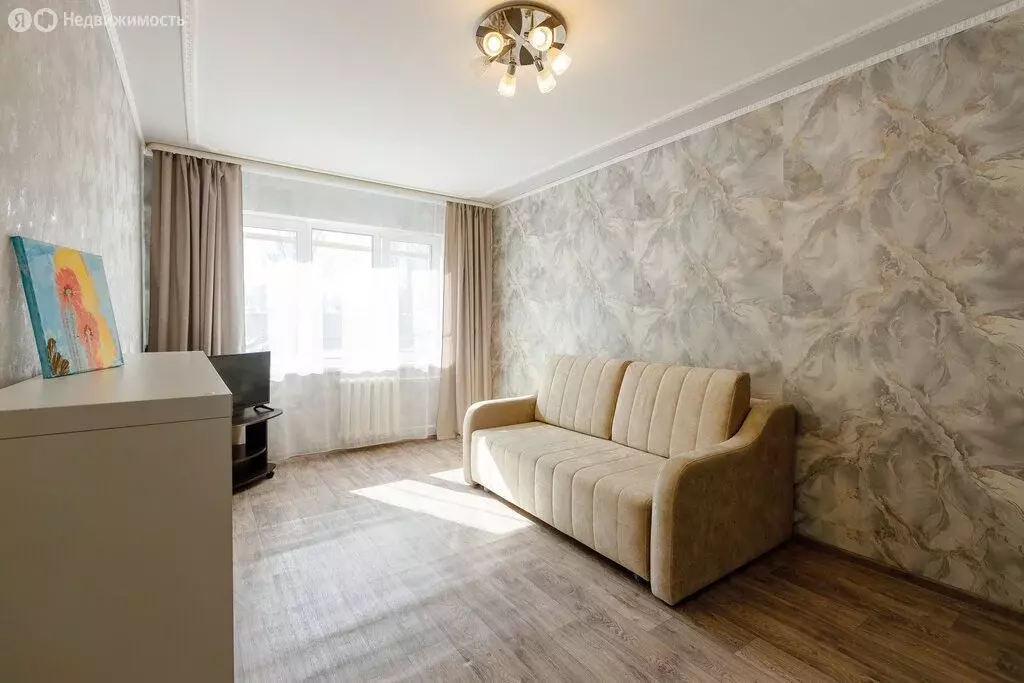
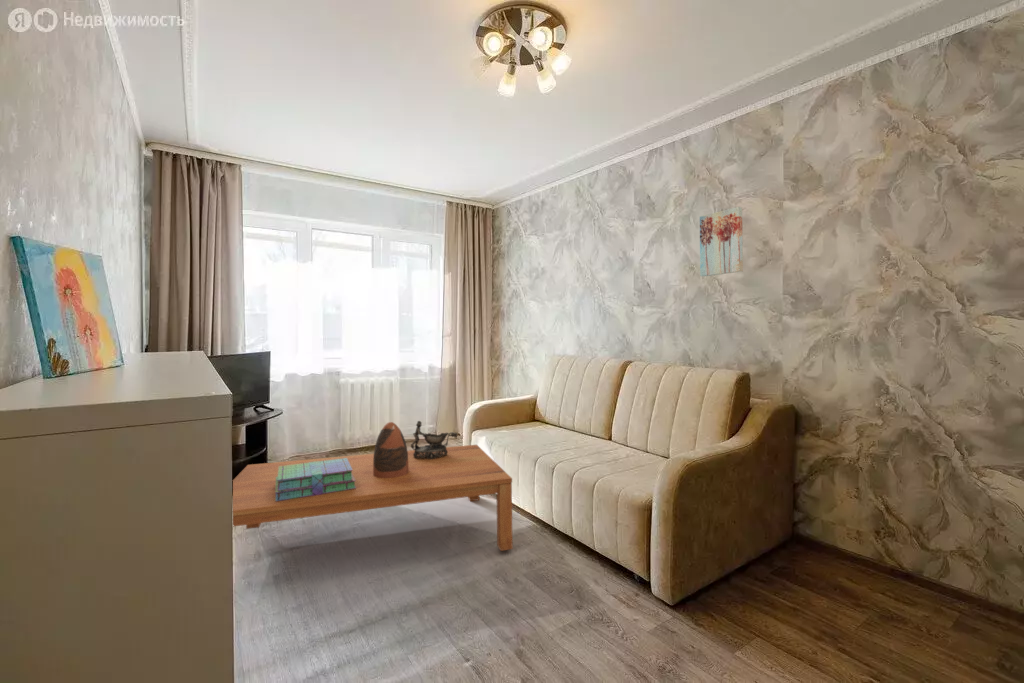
+ wall art [699,206,744,278]
+ stack of books [275,458,356,501]
+ decorative bowl [410,420,458,459]
+ decorative vase [373,421,409,478]
+ coffee table [232,444,514,552]
